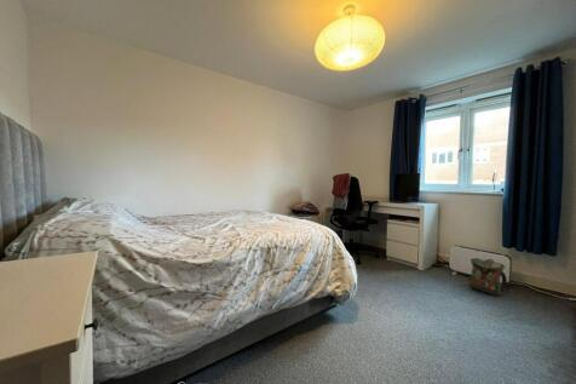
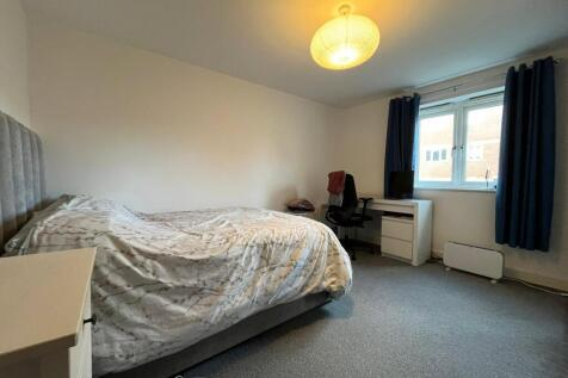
- backpack [468,257,511,297]
